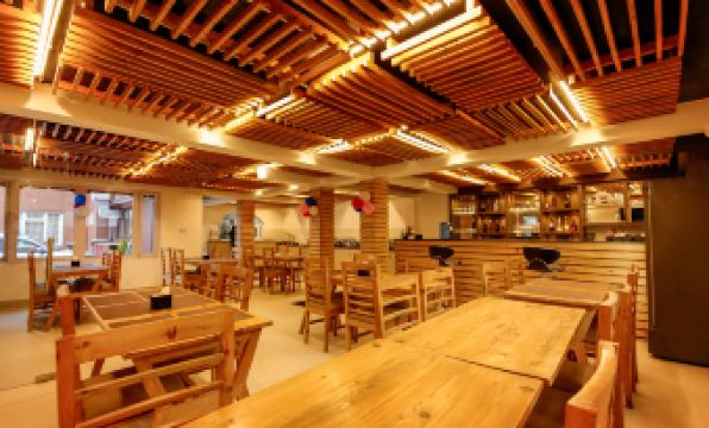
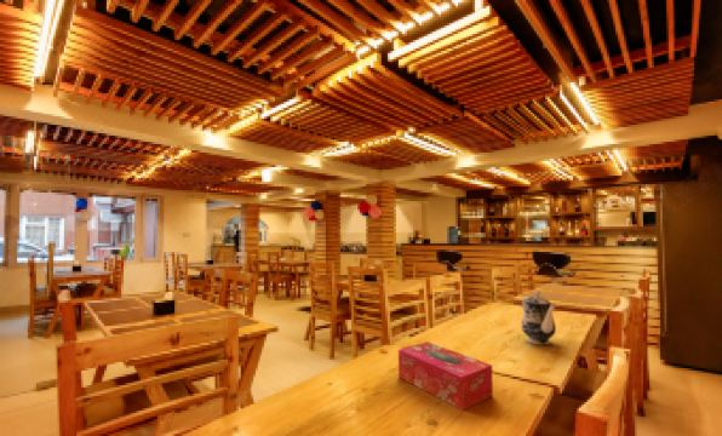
+ tissue box [397,340,494,412]
+ teapot [520,288,557,346]
